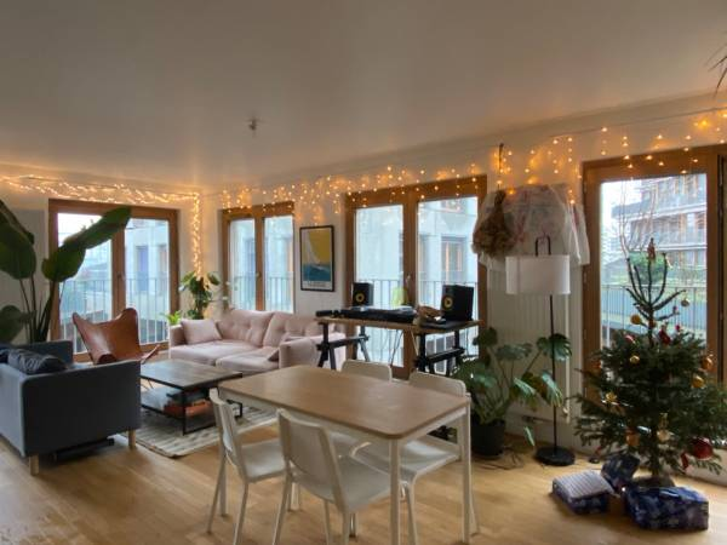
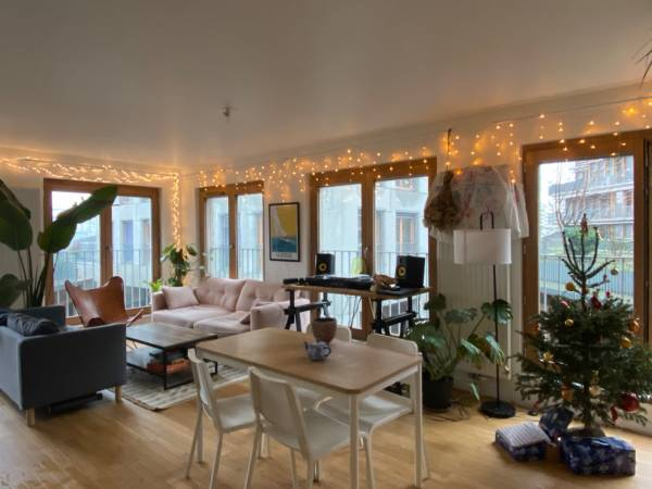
+ decorative bowl [310,316,338,344]
+ teapot [302,339,333,361]
